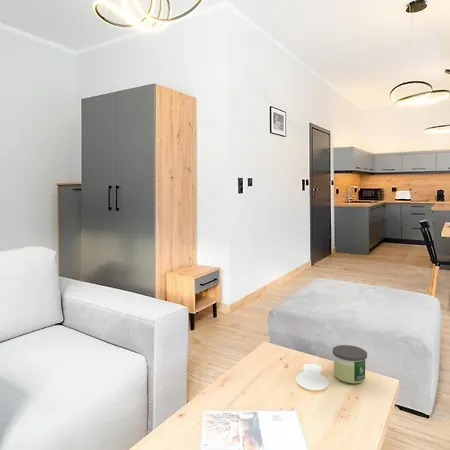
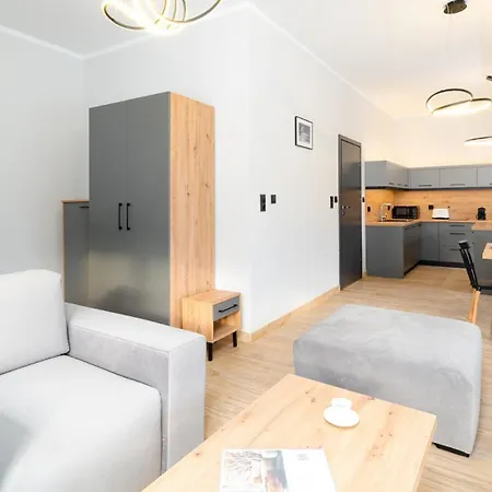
- candle [332,344,368,384]
